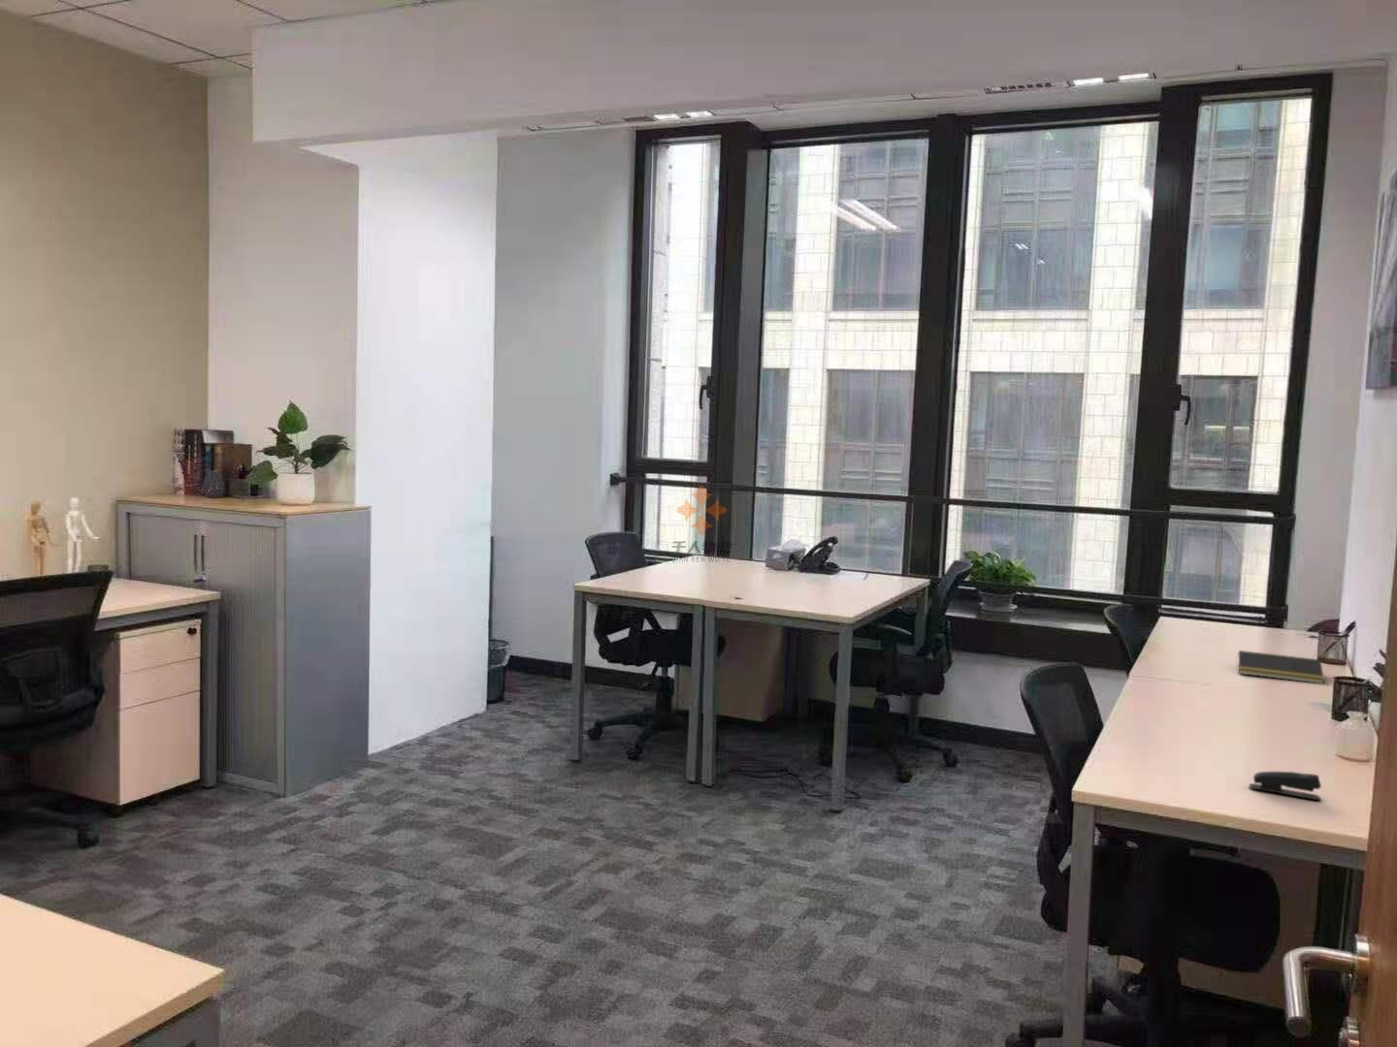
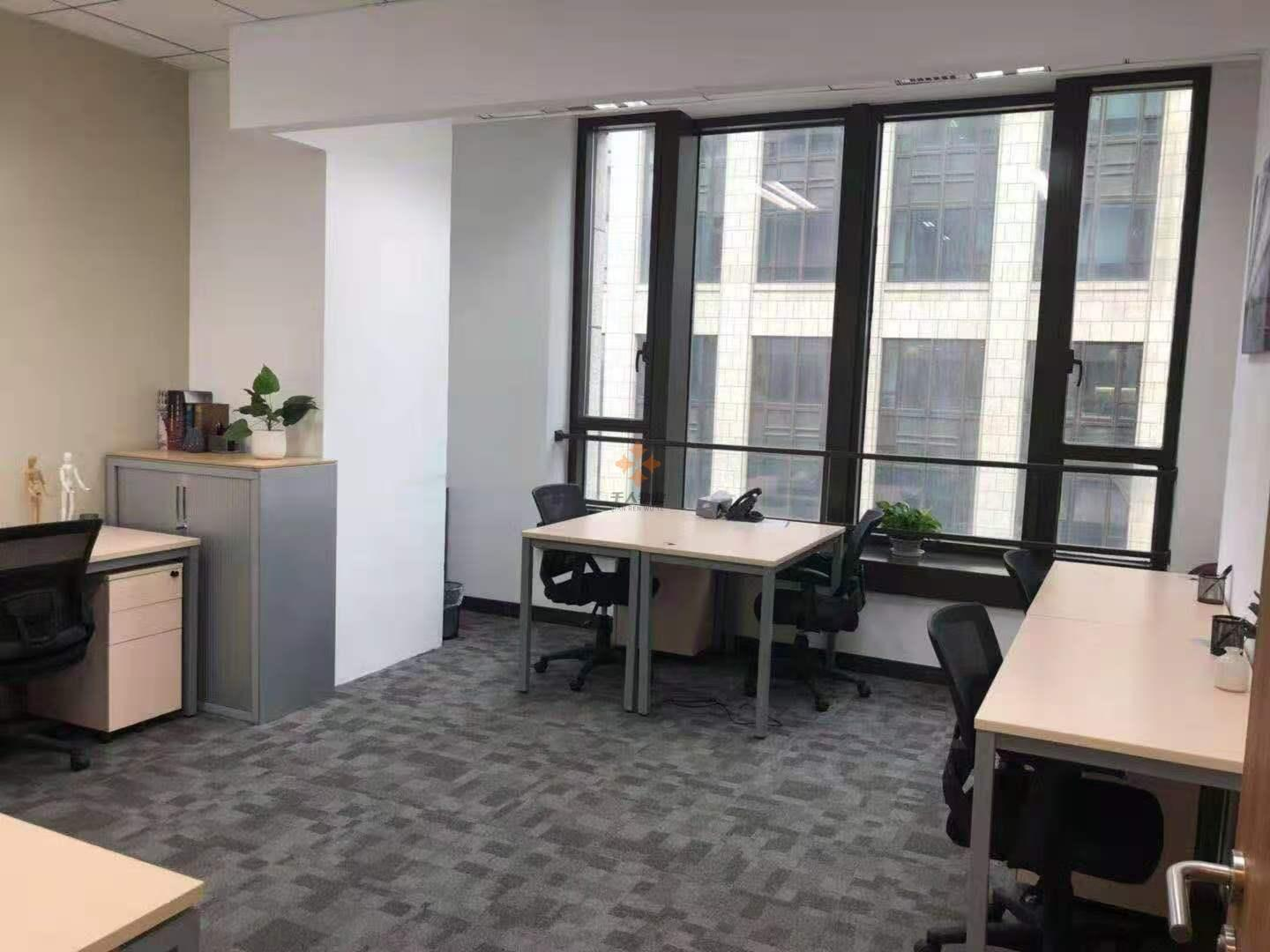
- notepad [1234,650,1326,684]
- stapler [1247,771,1322,801]
